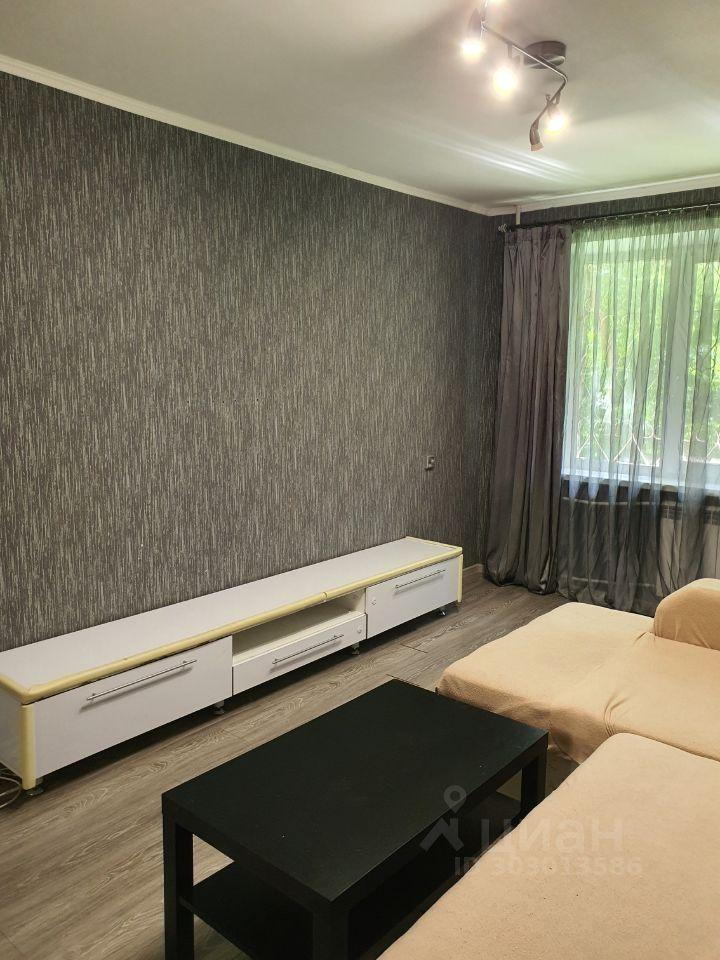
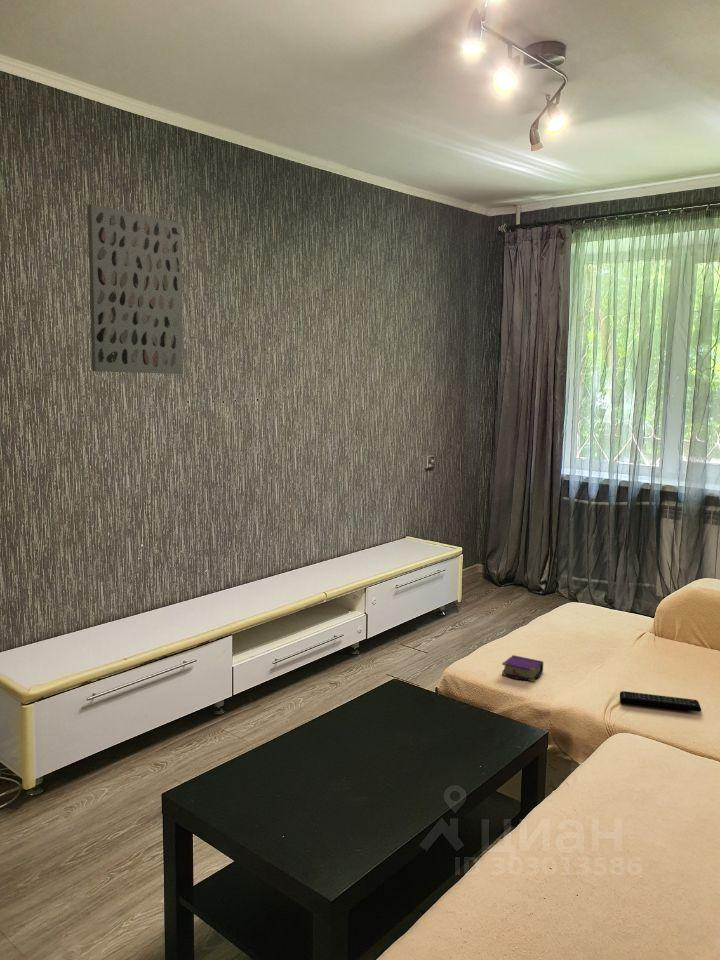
+ wall art [87,203,184,375]
+ book [501,654,544,683]
+ remote control [619,690,702,713]
